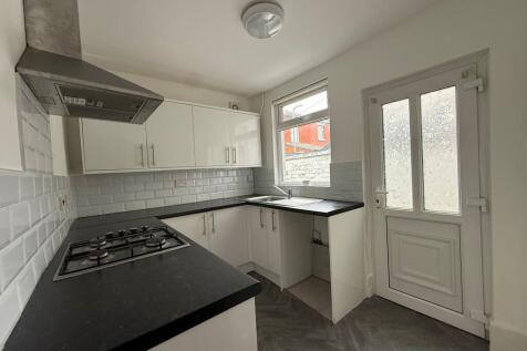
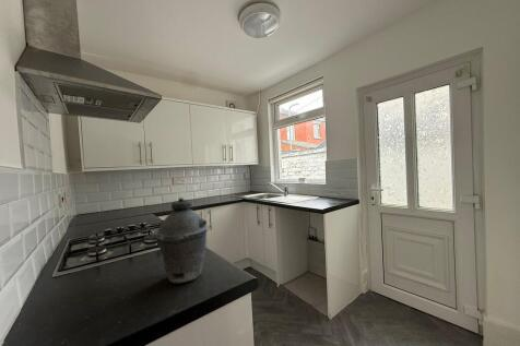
+ kettle [154,196,209,285]
